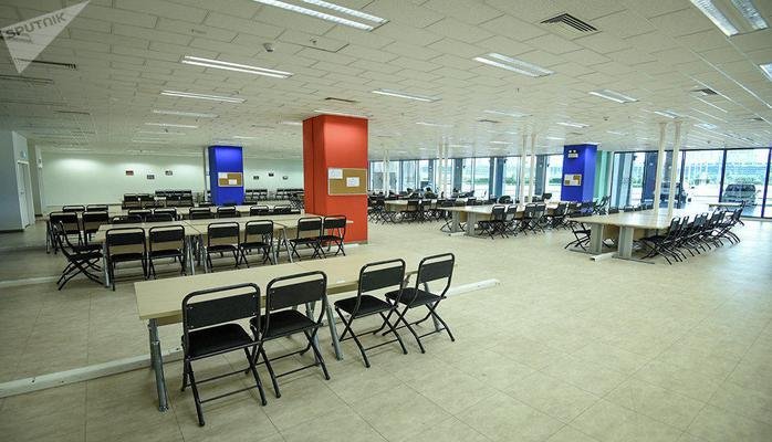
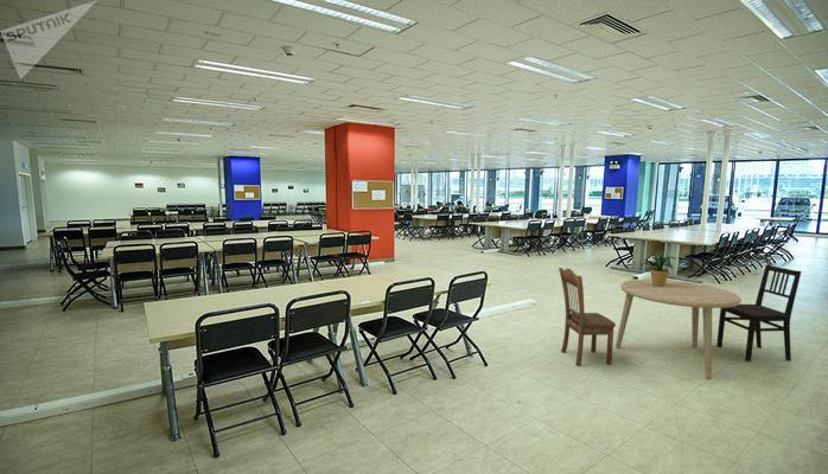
+ dining chair [558,267,617,367]
+ dining chair [715,263,802,363]
+ dining table [614,278,743,380]
+ potted plant [639,256,679,287]
